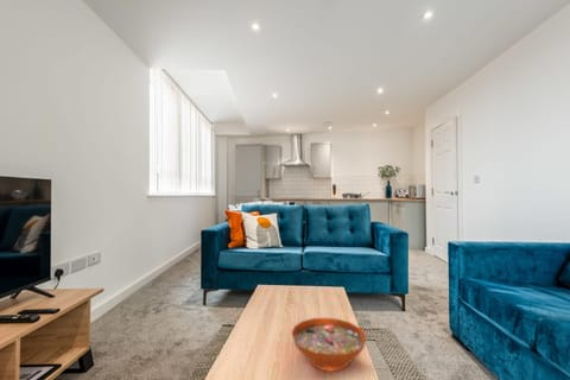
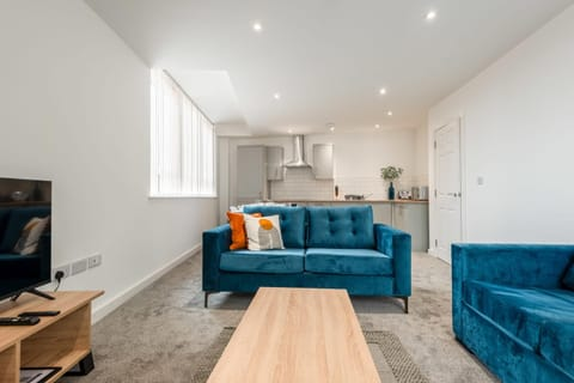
- decorative bowl [291,317,367,373]
